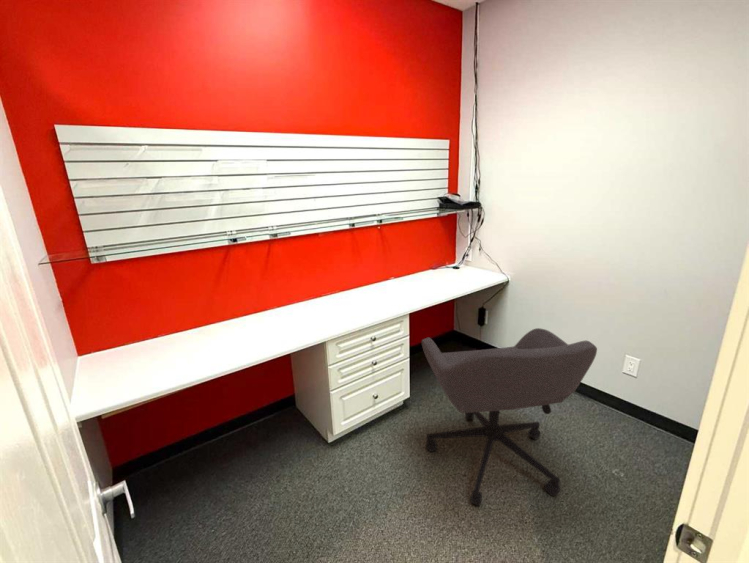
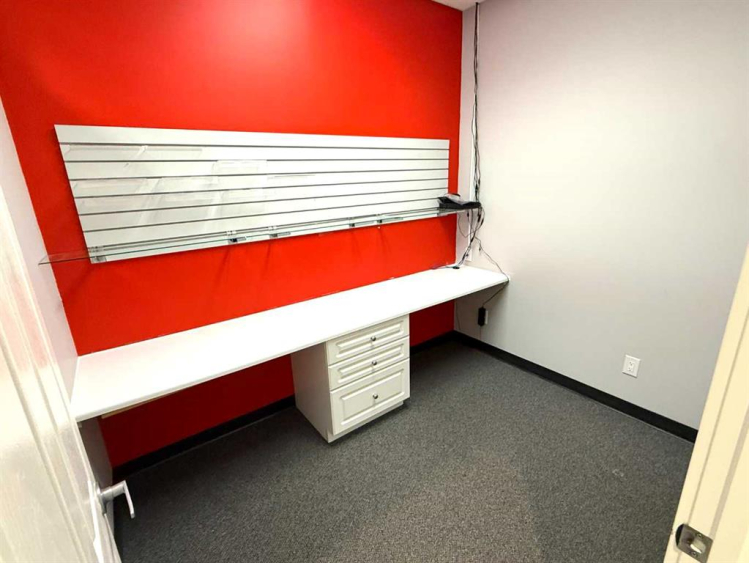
- office chair [421,327,598,507]
